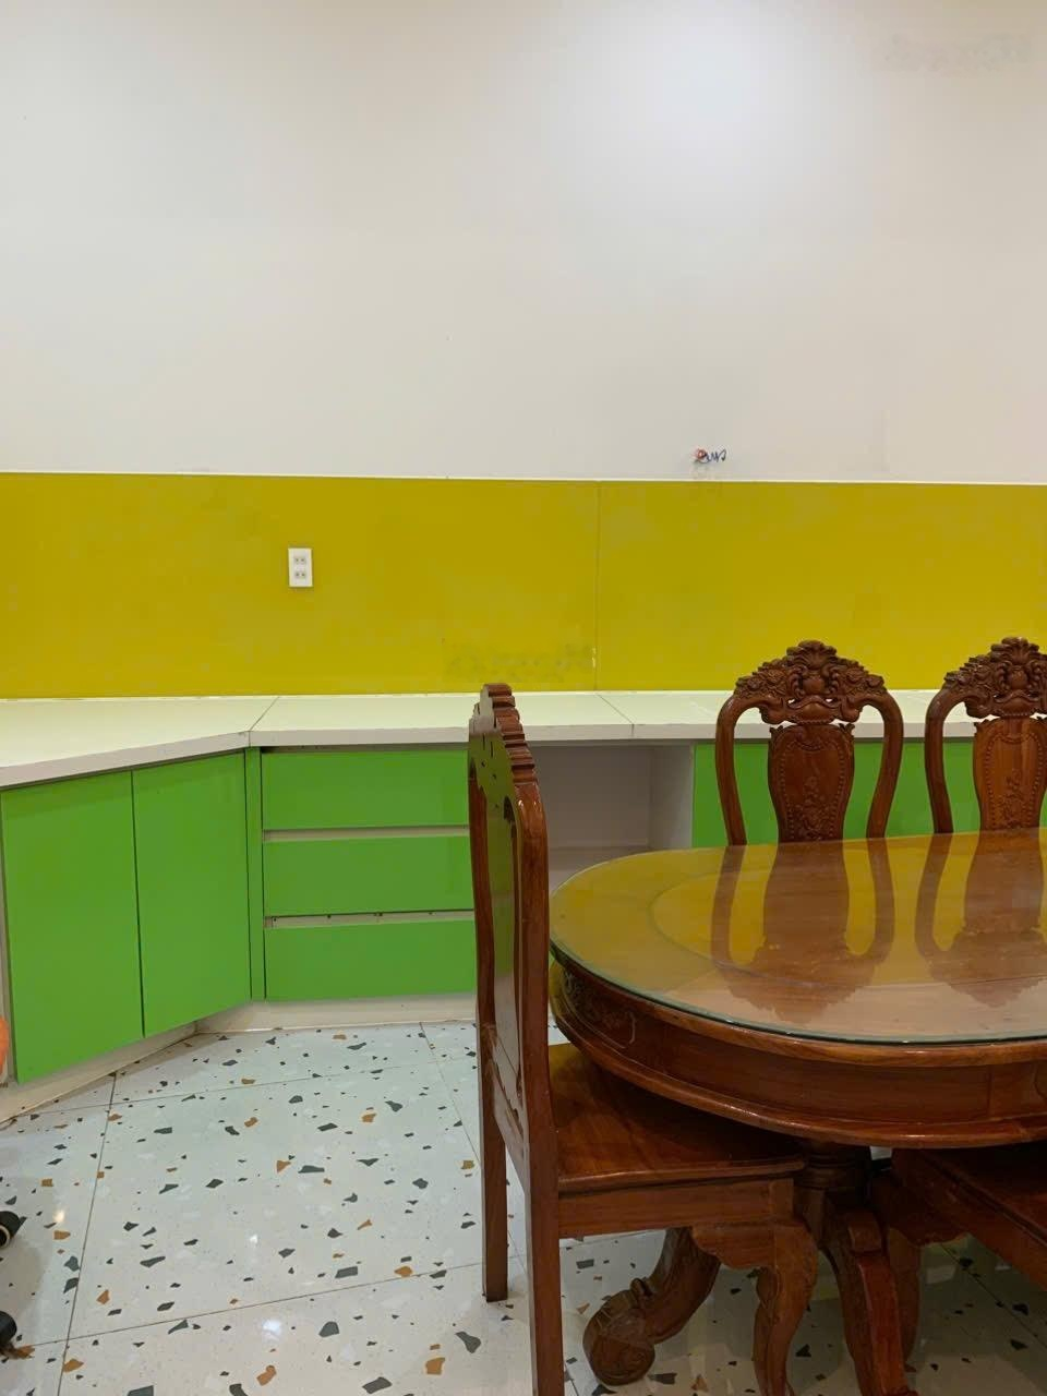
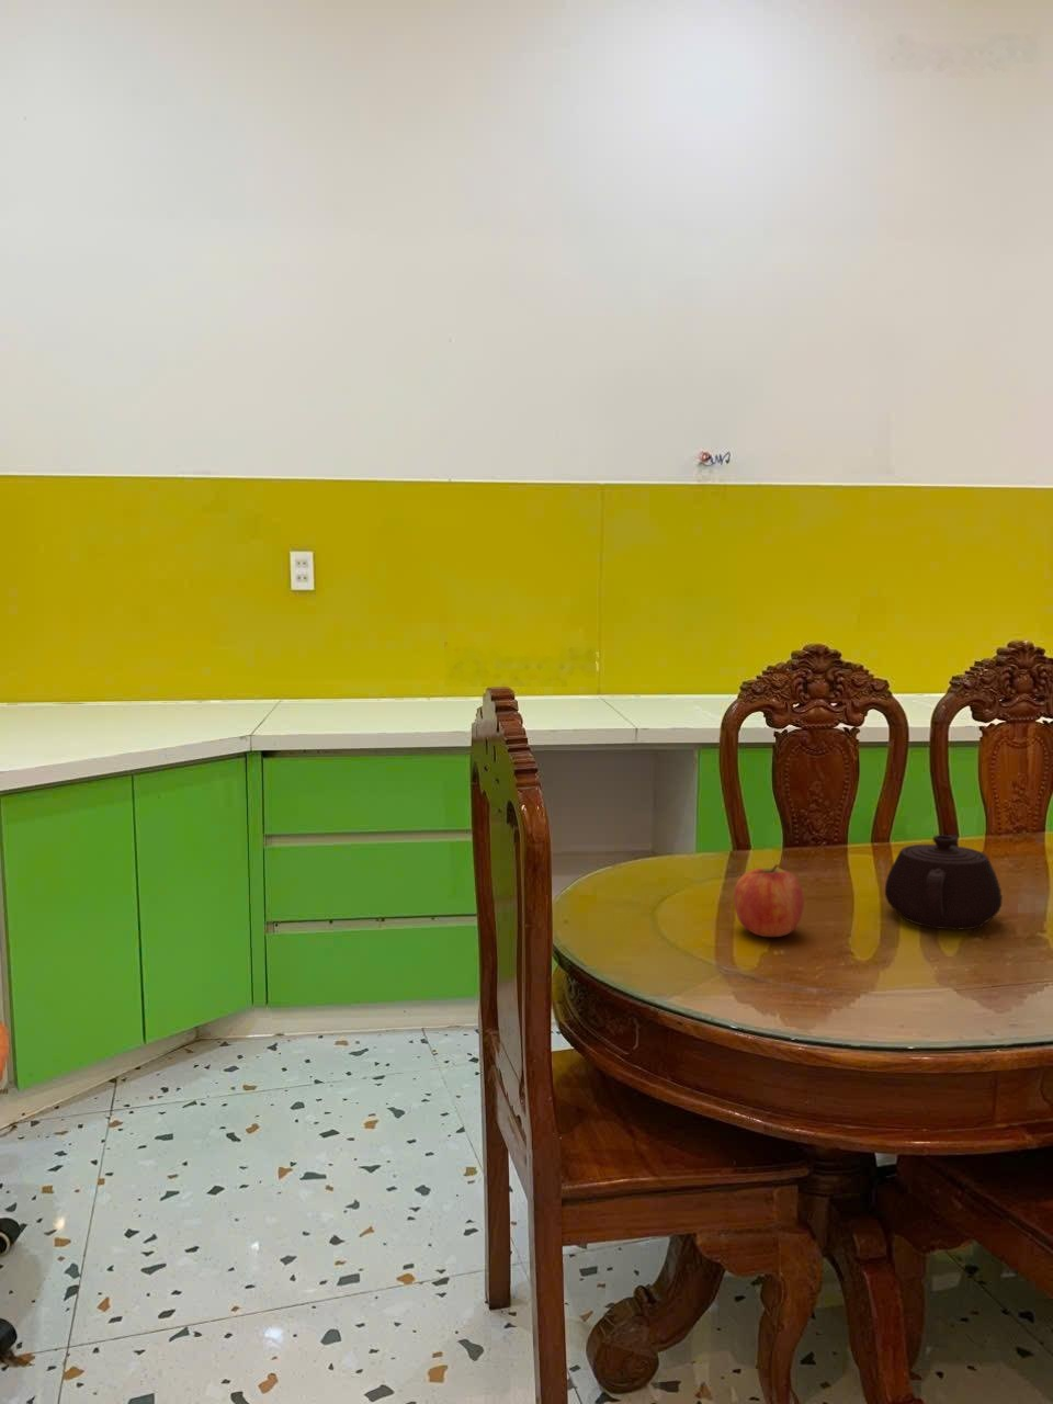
+ teapot [884,834,1003,931]
+ fruit [732,863,805,937]
